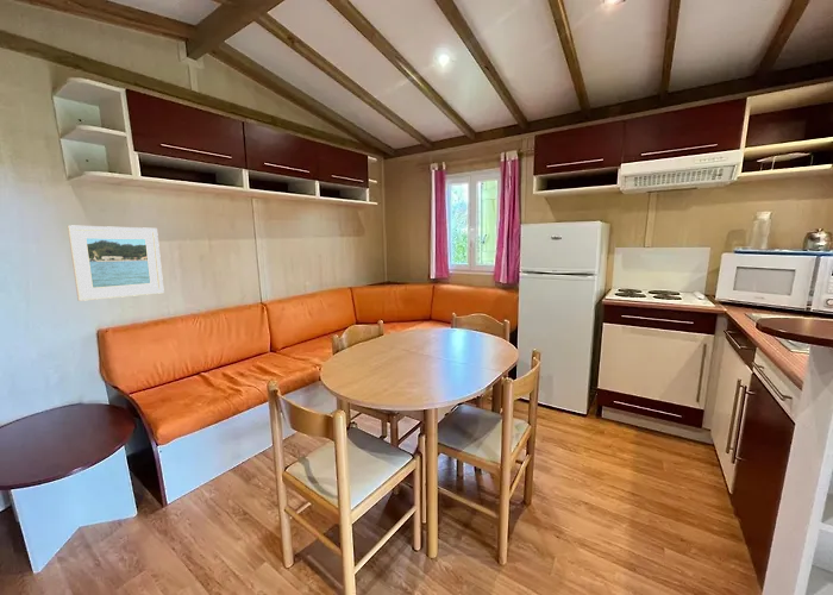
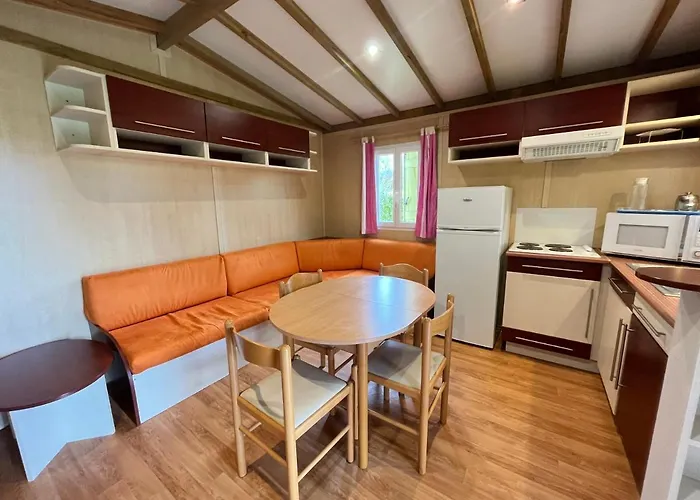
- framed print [67,224,165,302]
